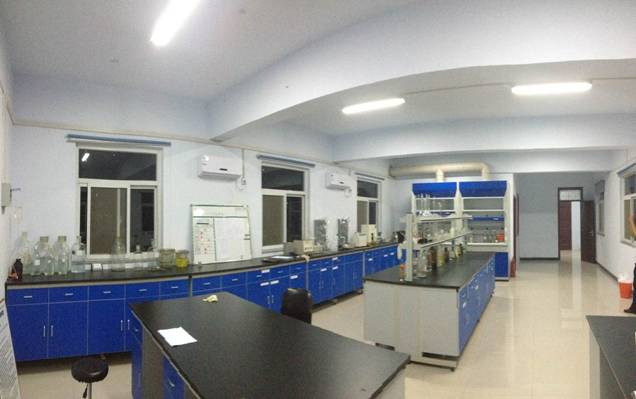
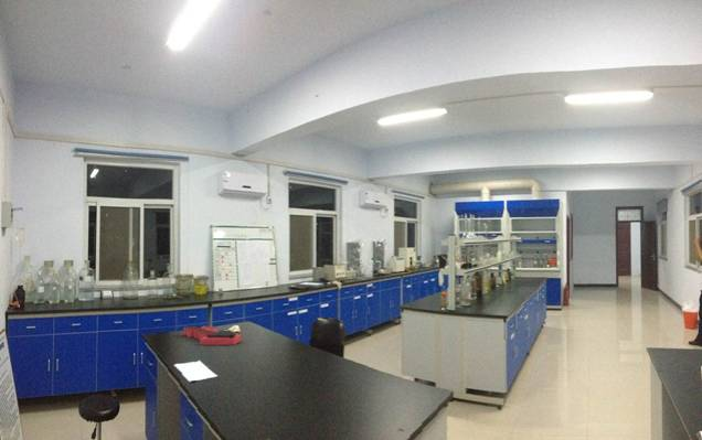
+ organizer tray [182,325,242,346]
